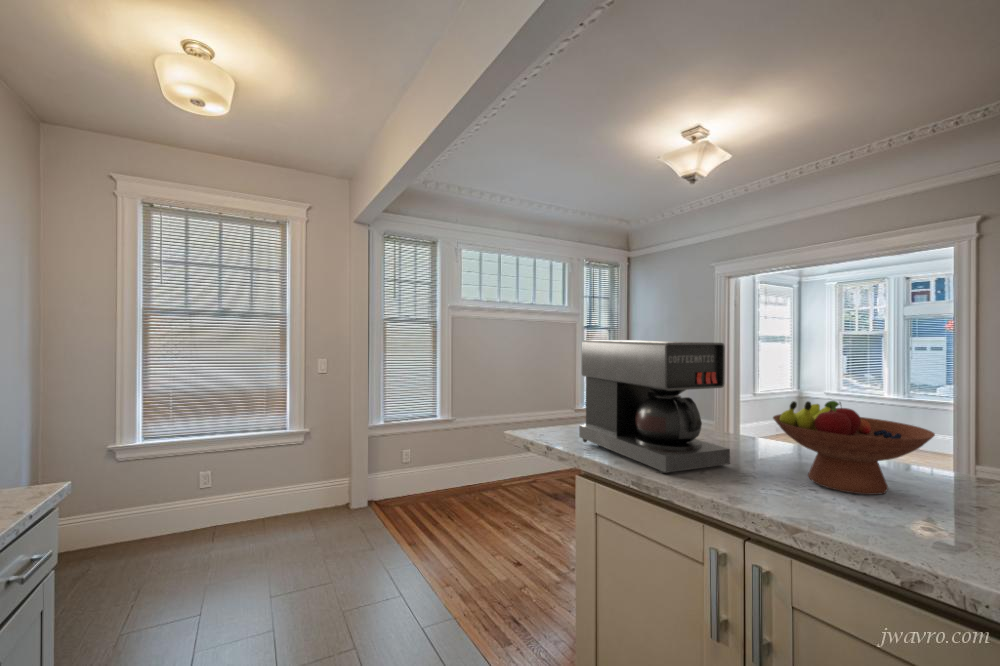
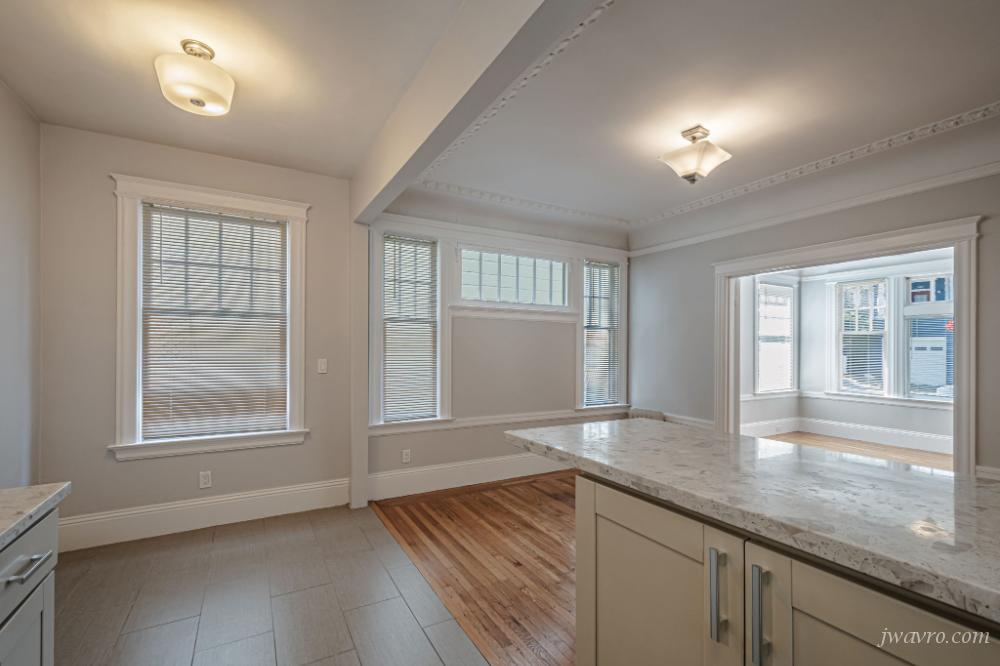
- fruit bowl [772,400,936,496]
- coffee maker [578,339,731,475]
